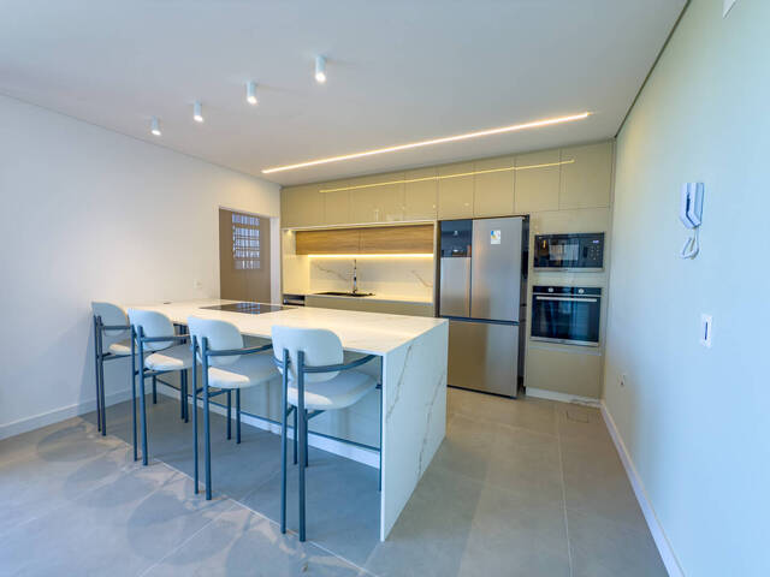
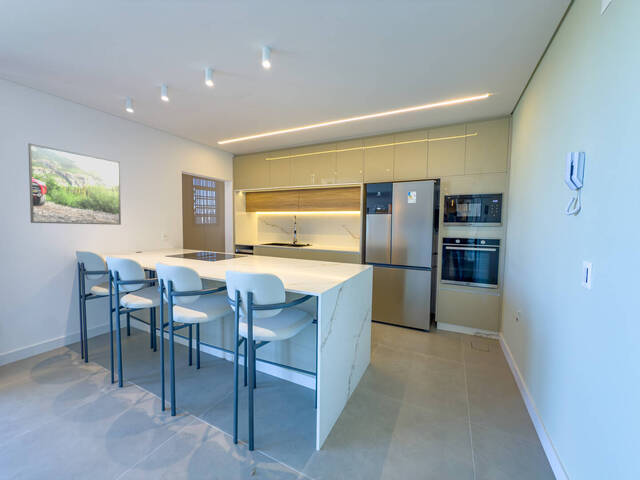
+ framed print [27,142,122,226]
